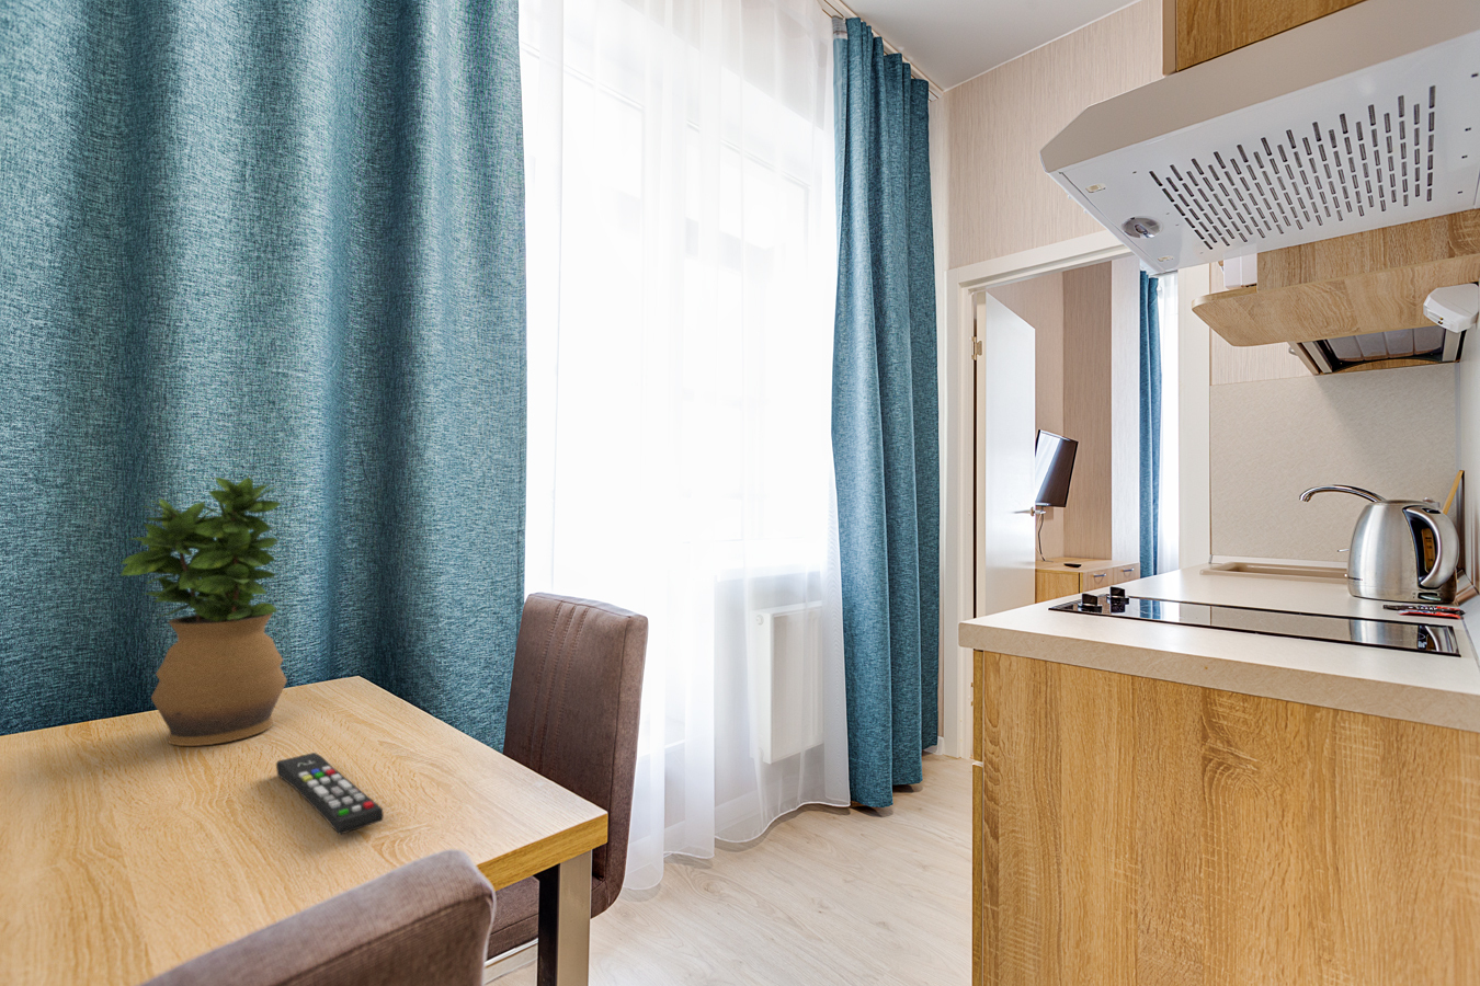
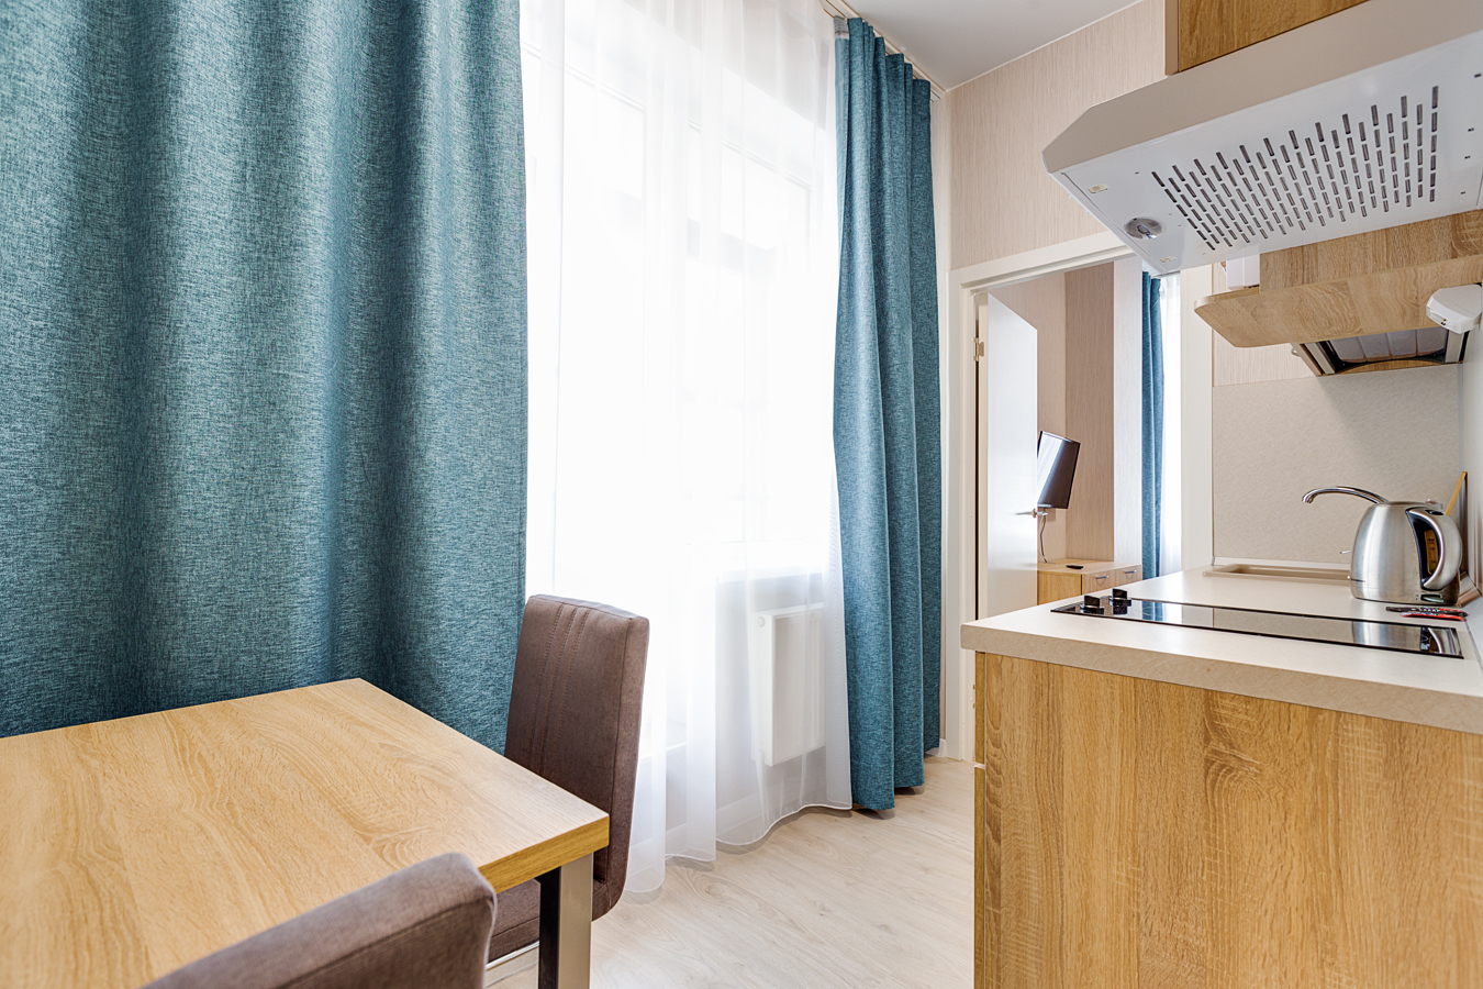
- potted plant [119,475,289,747]
- remote control [275,752,384,836]
